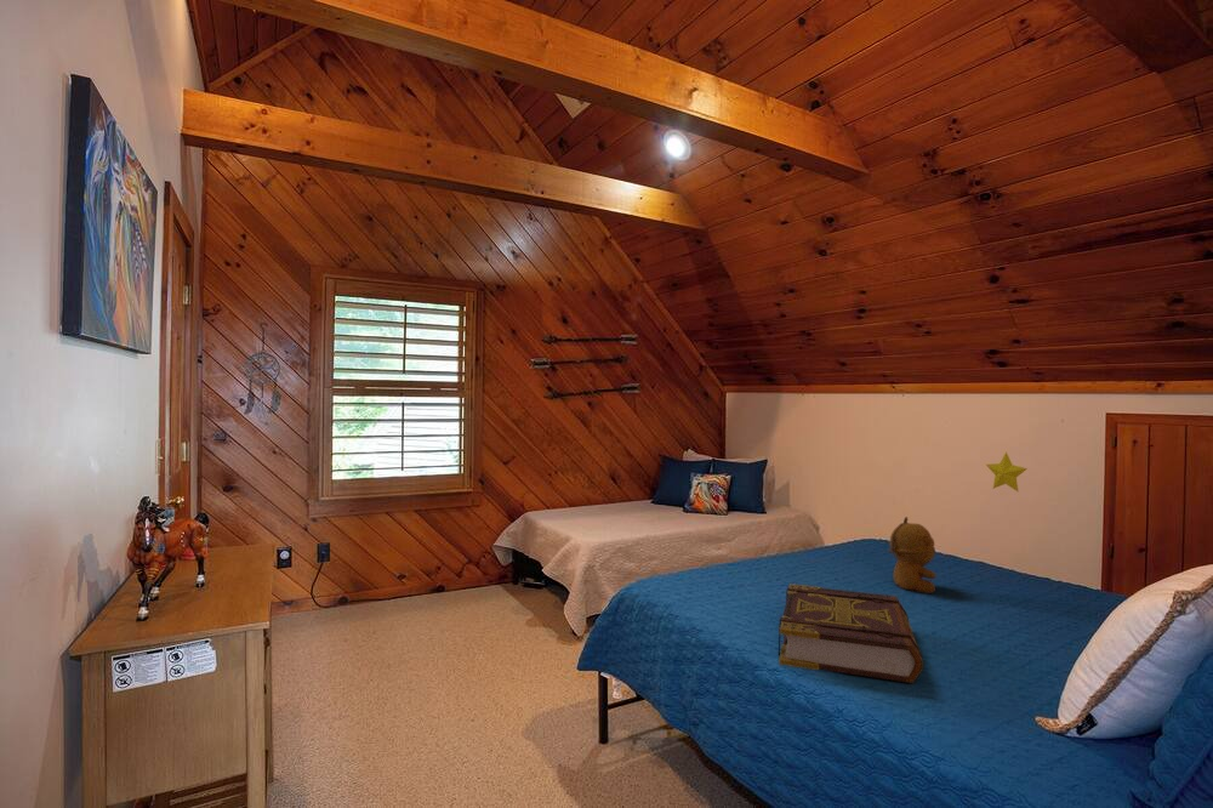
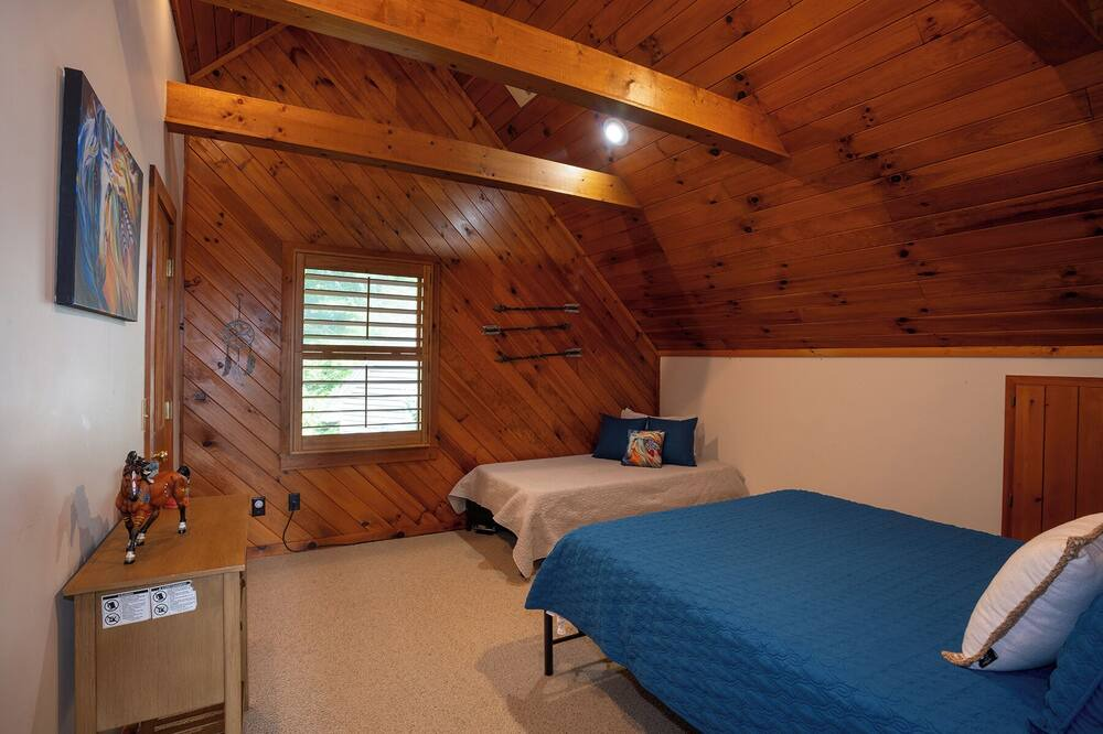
- book [778,582,924,684]
- stuffed bear [885,516,938,594]
- decorative star [985,451,1029,494]
